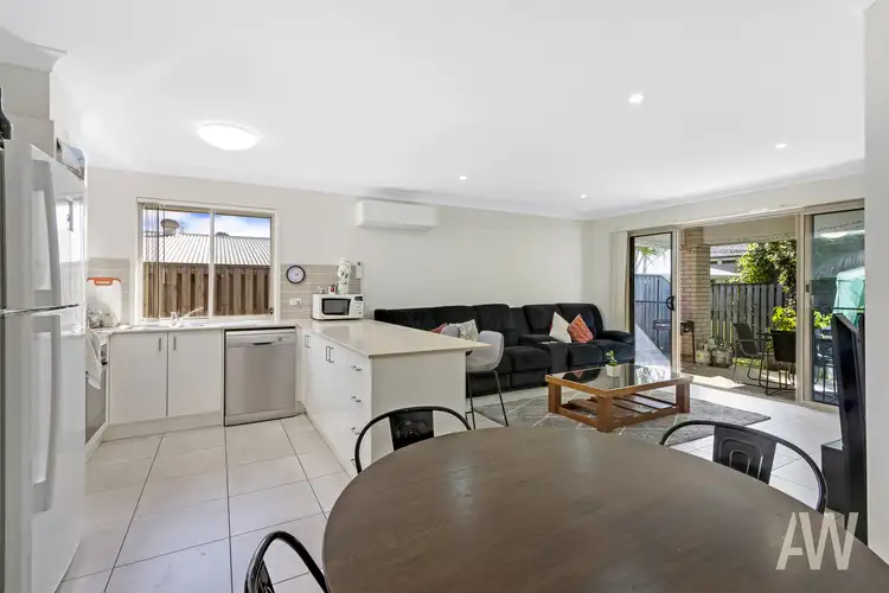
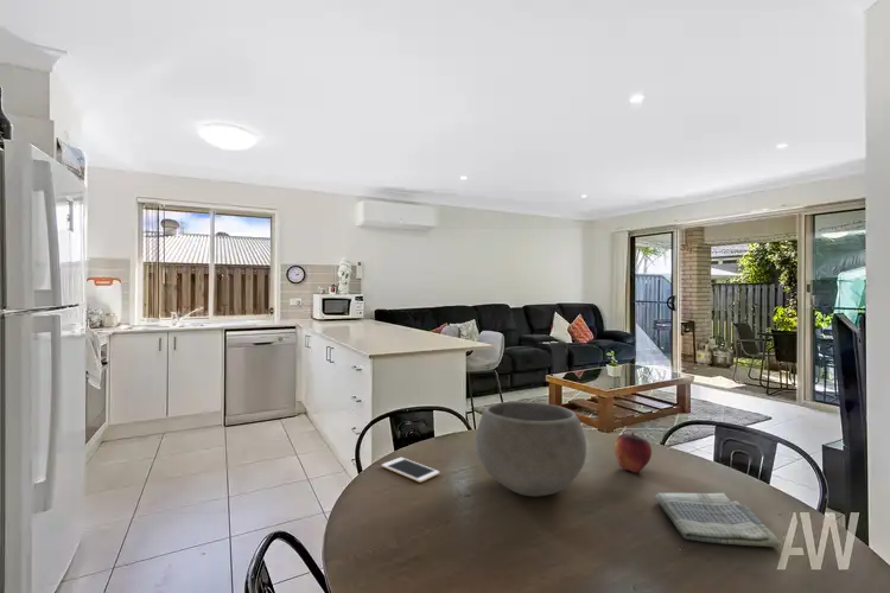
+ fruit [614,432,653,474]
+ cell phone [381,457,440,484]
+ dish towel [654,492,782,549]
+ bowl [475,401,587,497]
